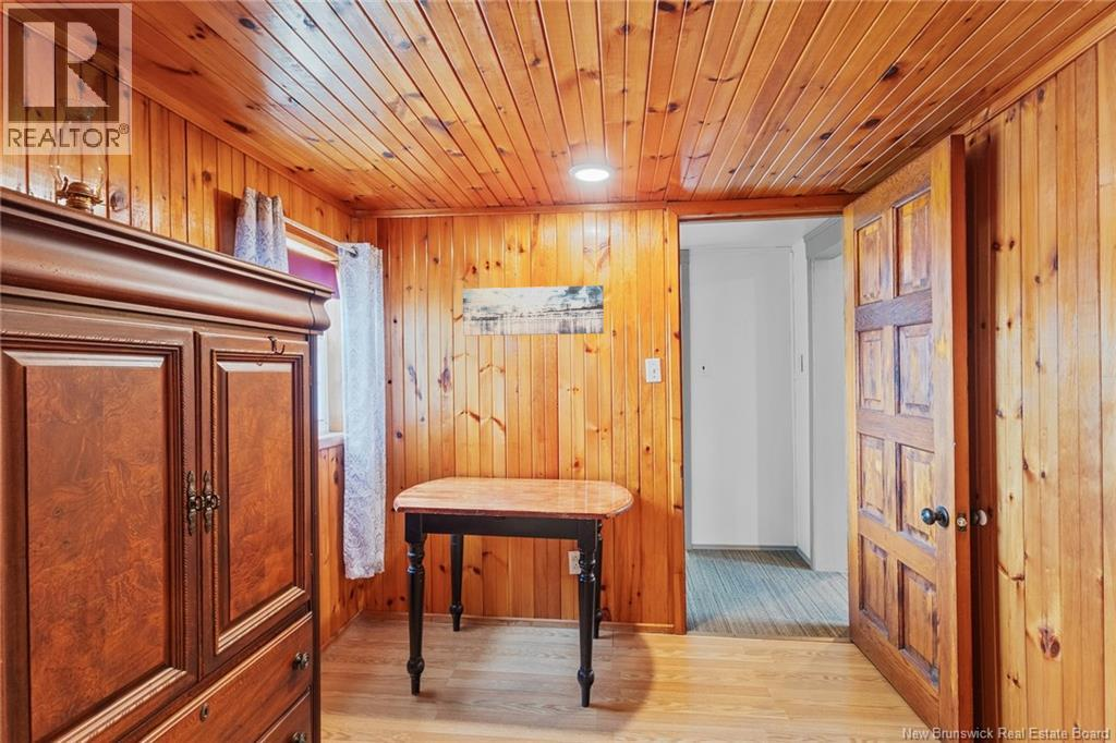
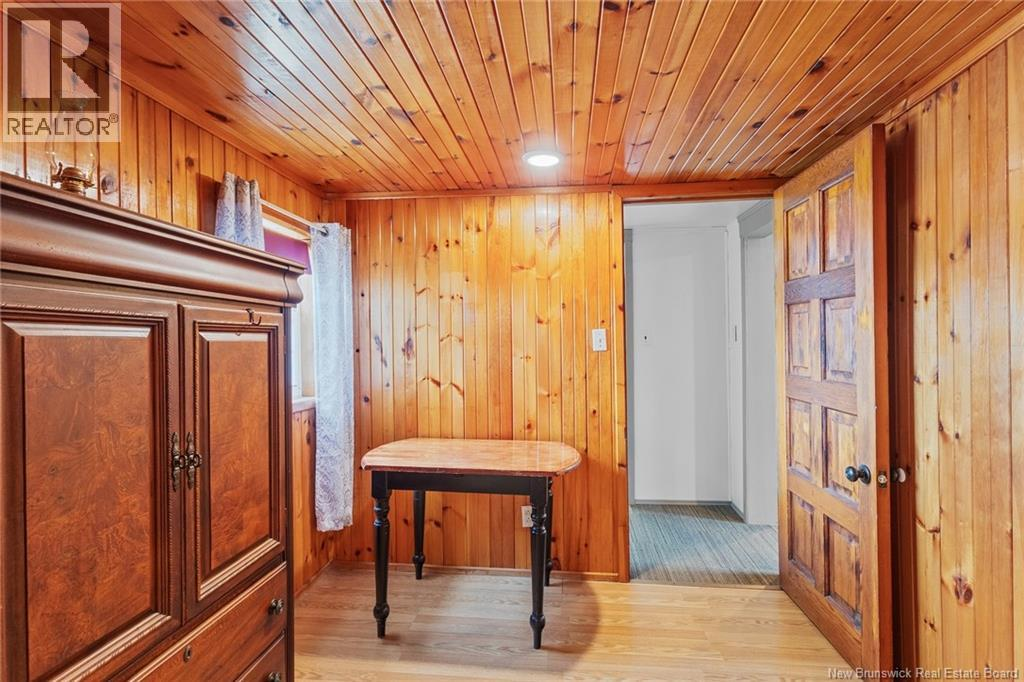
- wall art [462,284,605,337]
